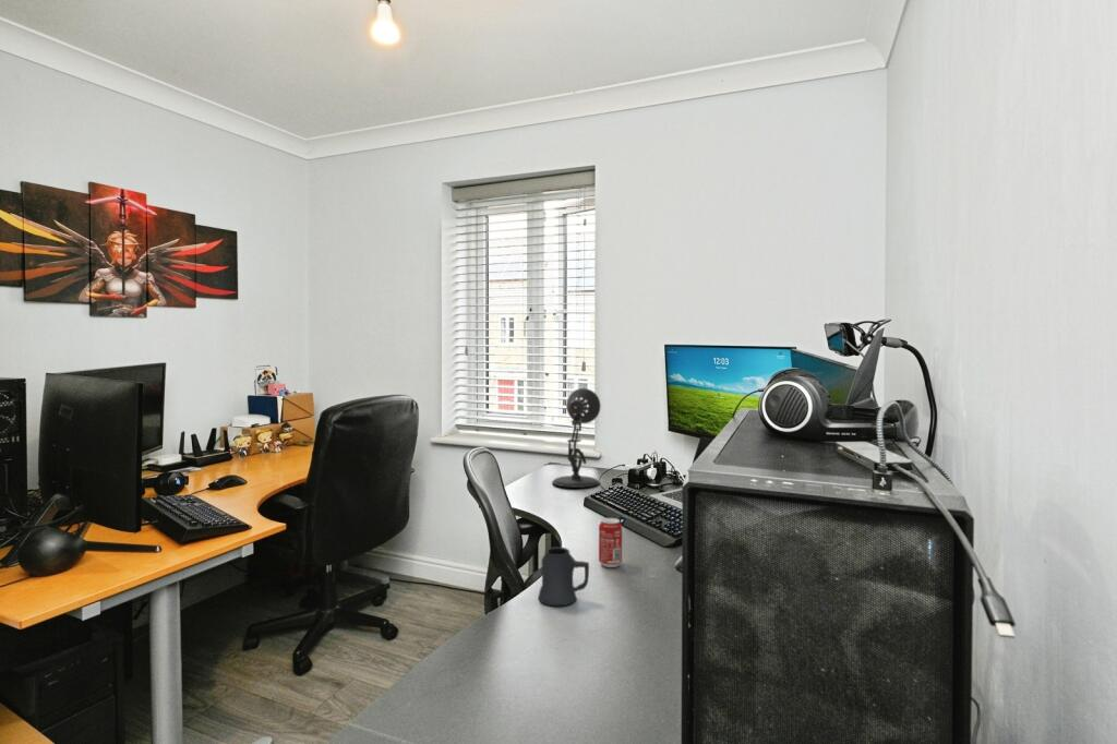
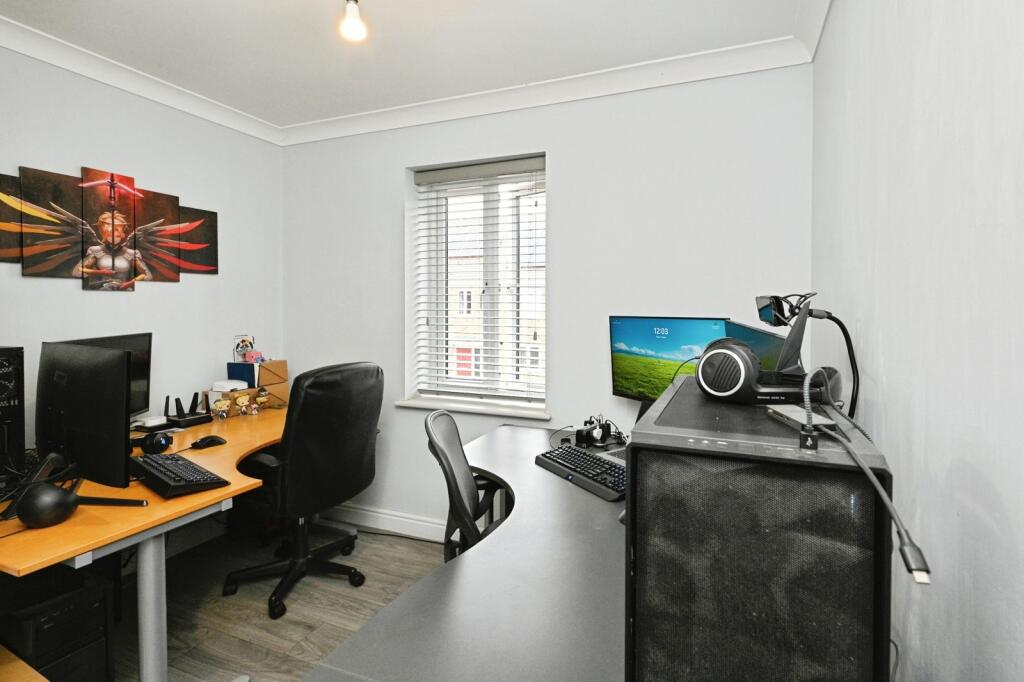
- beverage can [598,517,623,568]
- mug [537,547,590,607]
- desk lamp [551,387,602,489]
